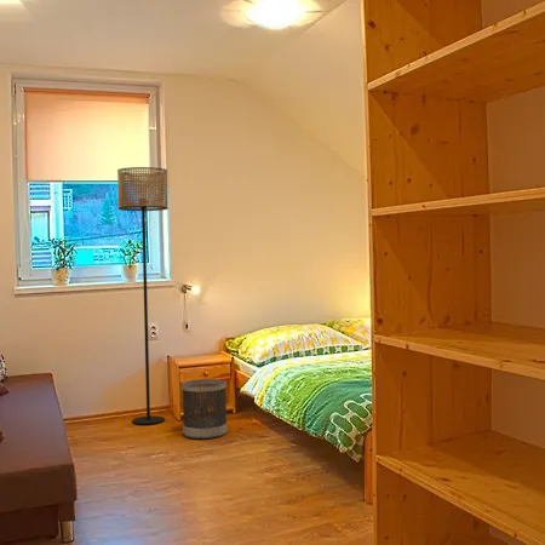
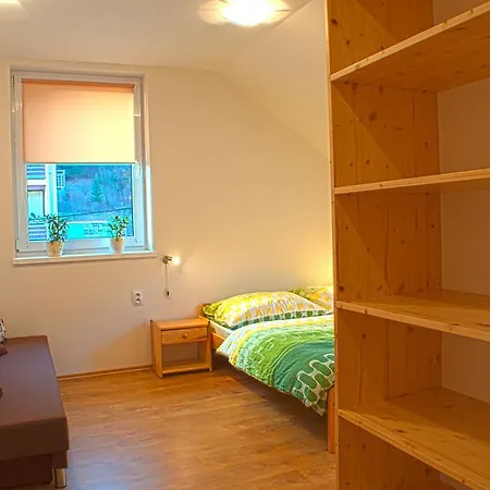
- wastebasket [180,378,229,440]
- floor lamp [116,166,170,425]
